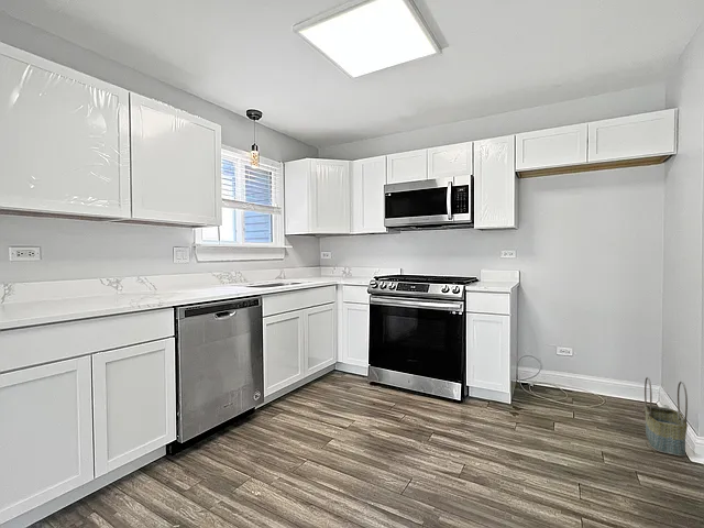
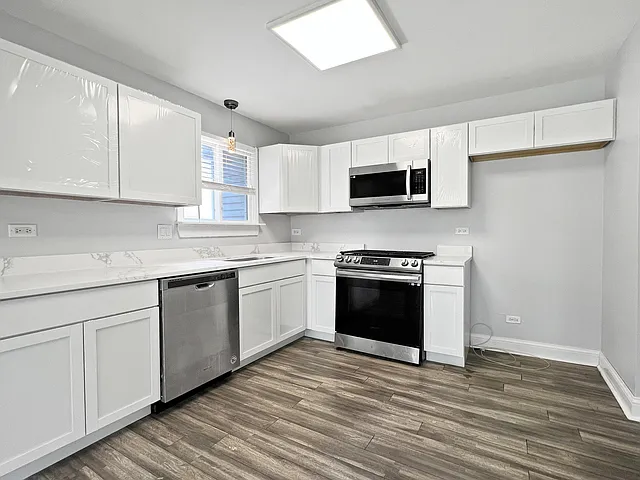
- basket [644,376,689,458]
